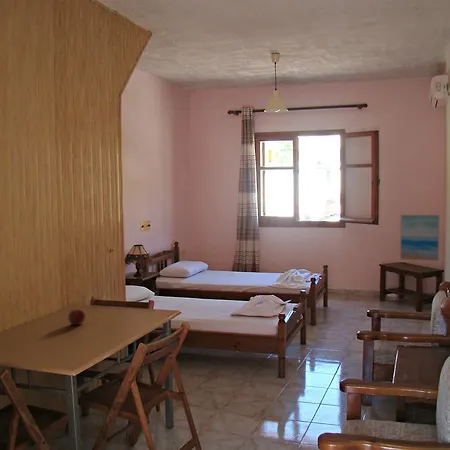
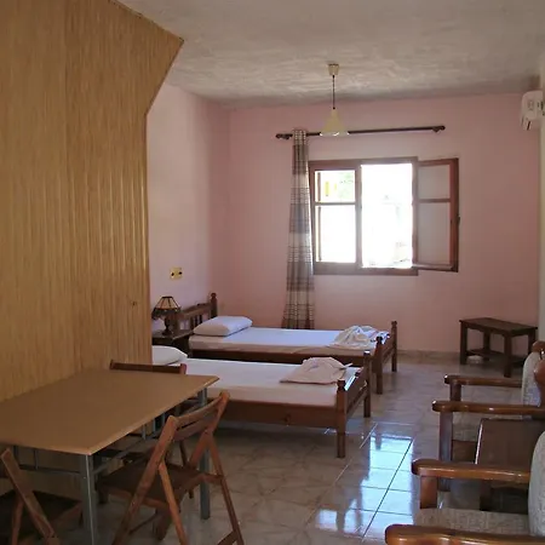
- wall art [399,214,440,262]
- apple [67,308,87,326]
